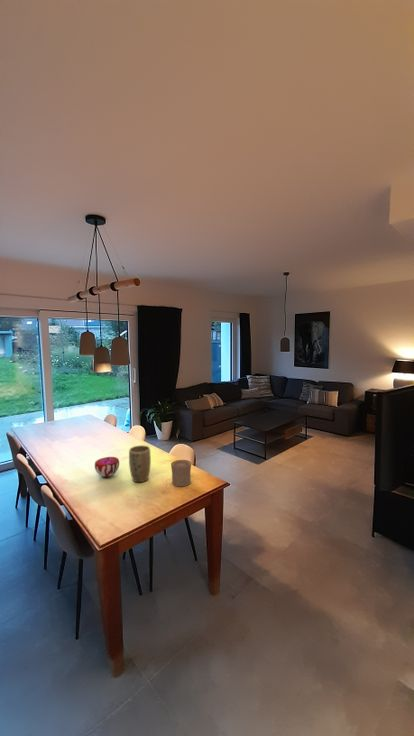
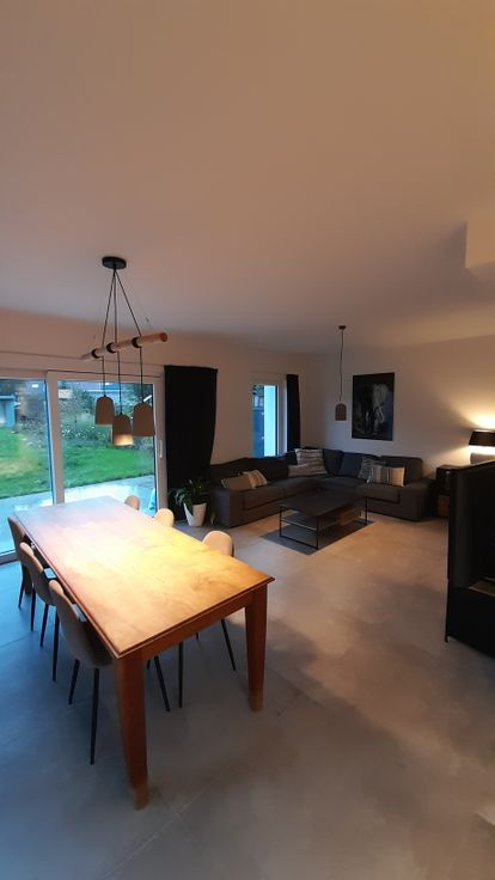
- cup [170,459,192,487]
- plant pot [128,444,152,483]
- decorative bowl [94,456,120,478]
